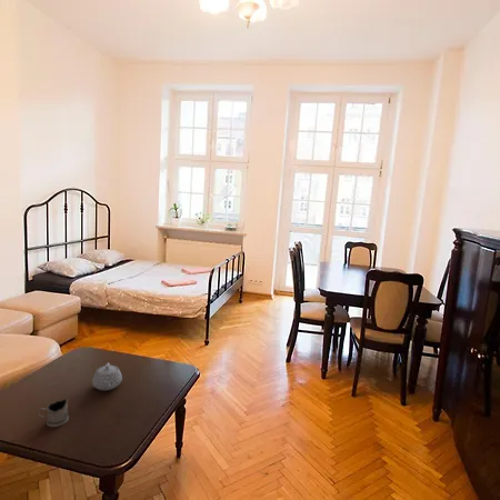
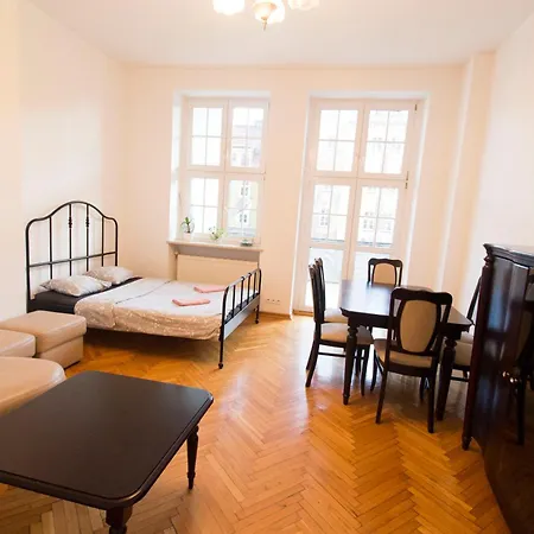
- teapot [91,362,123,392]
- tea glass holder [37,398,70,428]
